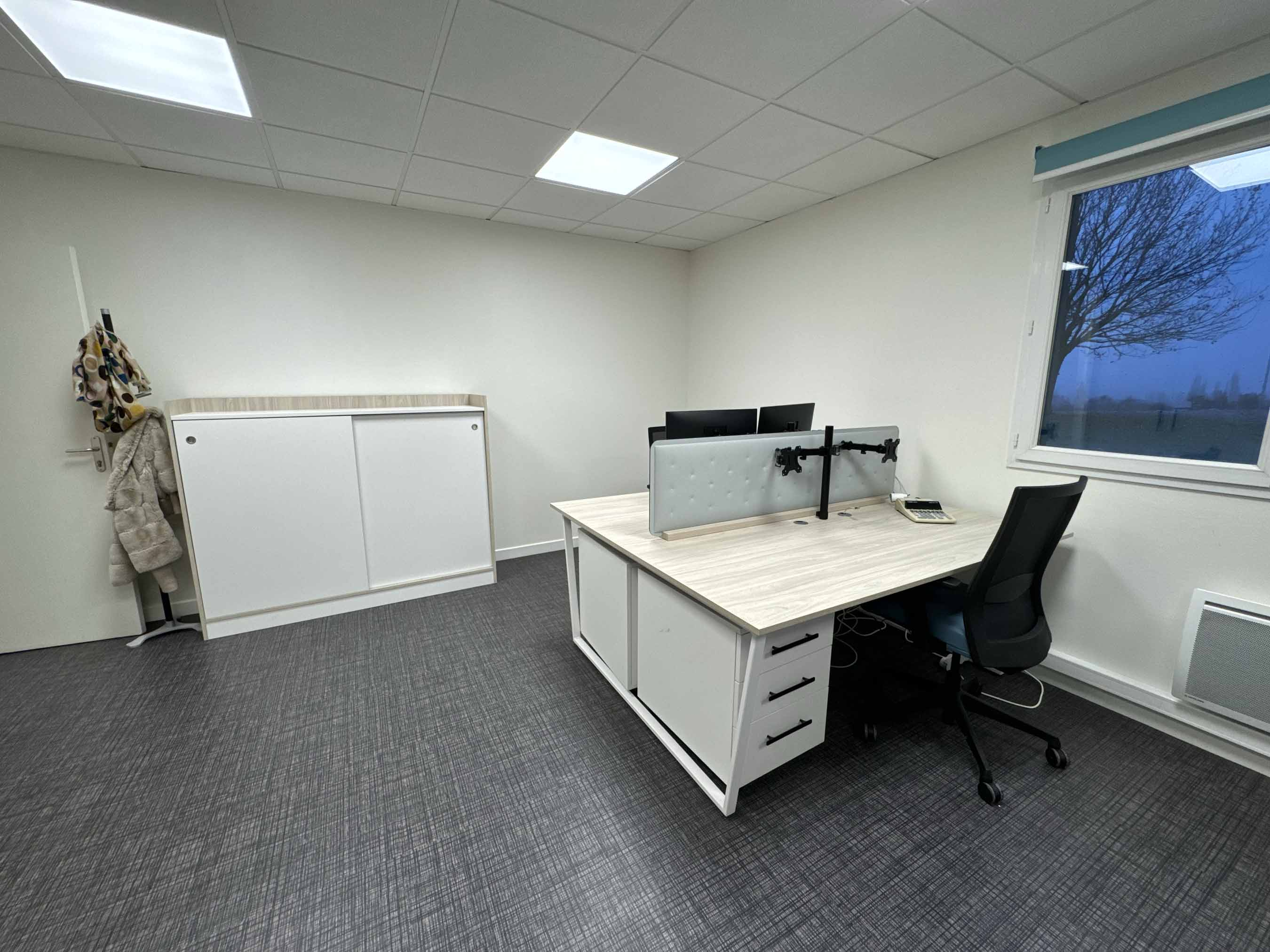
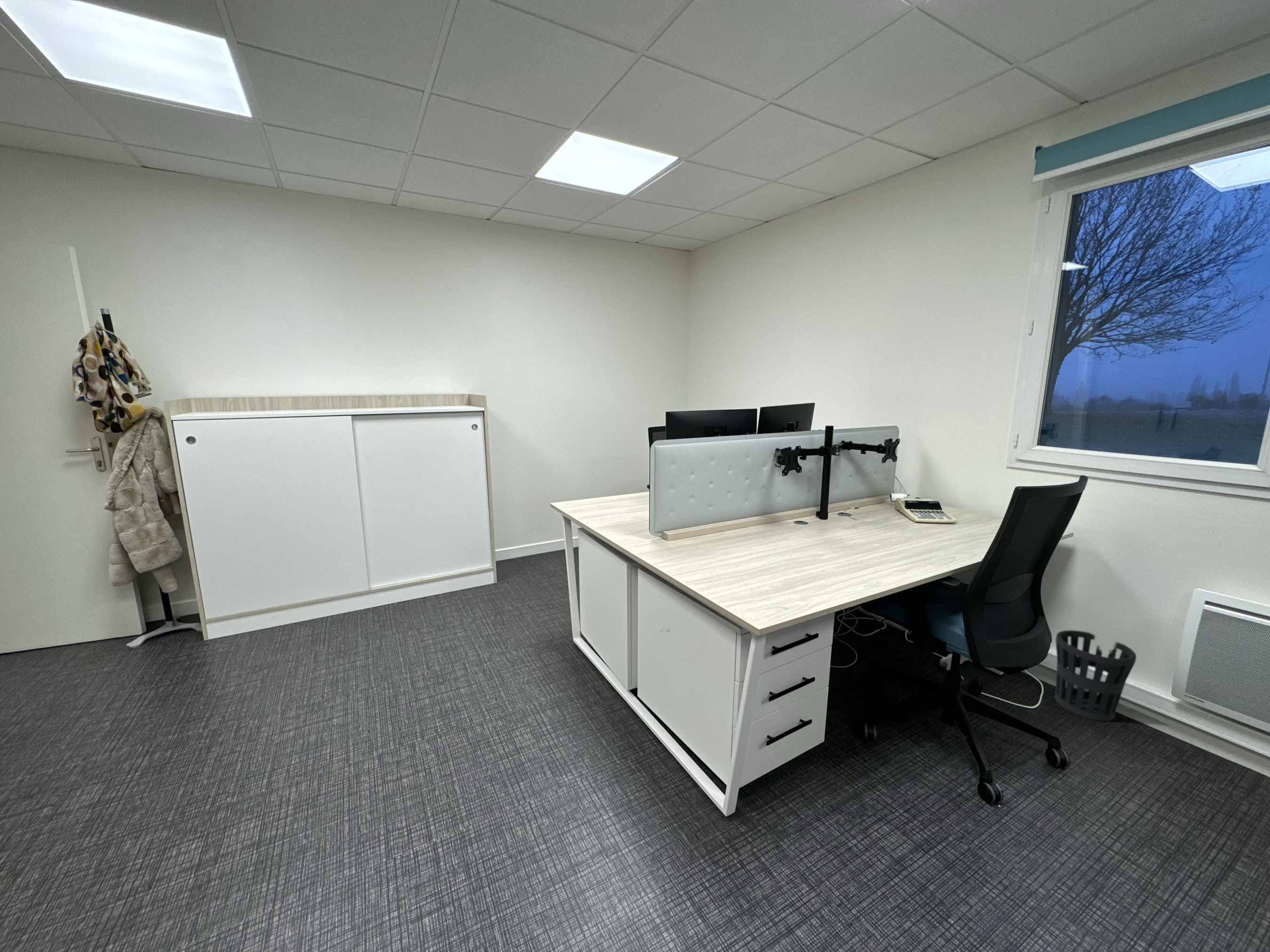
+ wastebasket [1054,629,1137,722]
